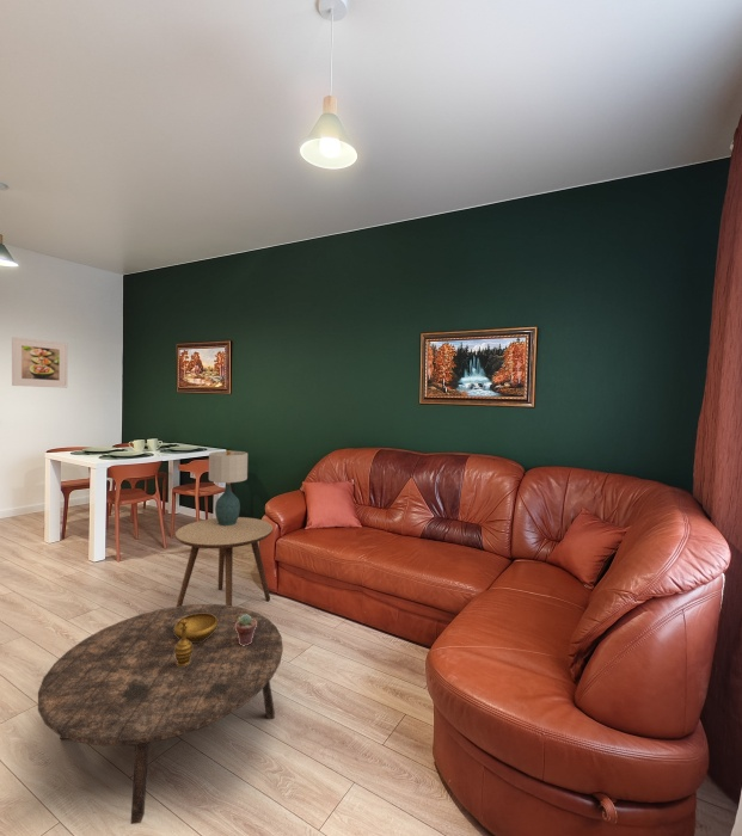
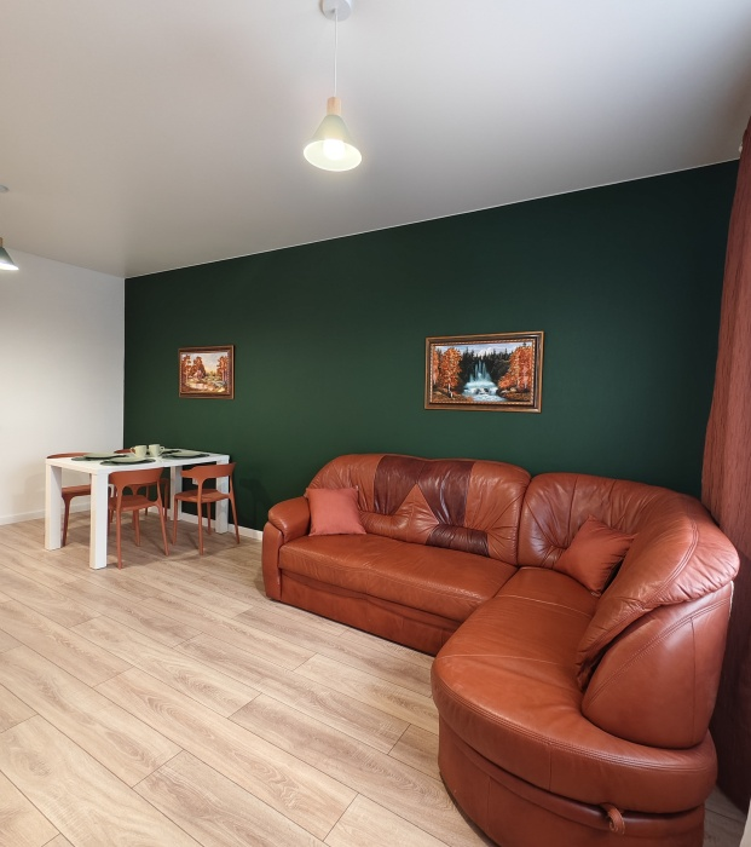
- potted succulent [235,614,257,646]
- coffee table [37,603,284,825]
- table lamp [208,449,249,525]
- side table [174,516,274,607]
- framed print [11,336,68,389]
- decorative bowl [173,614,219,666]
